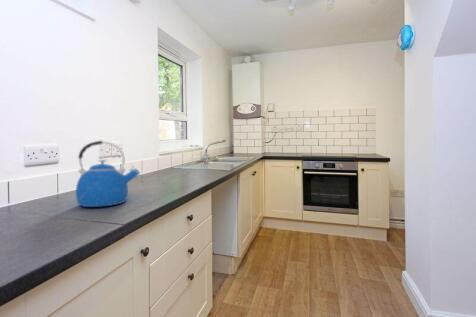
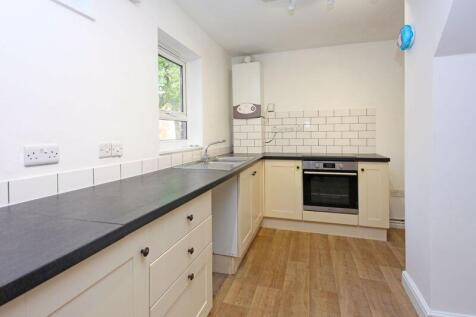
- kettle [75,140,141,208]
